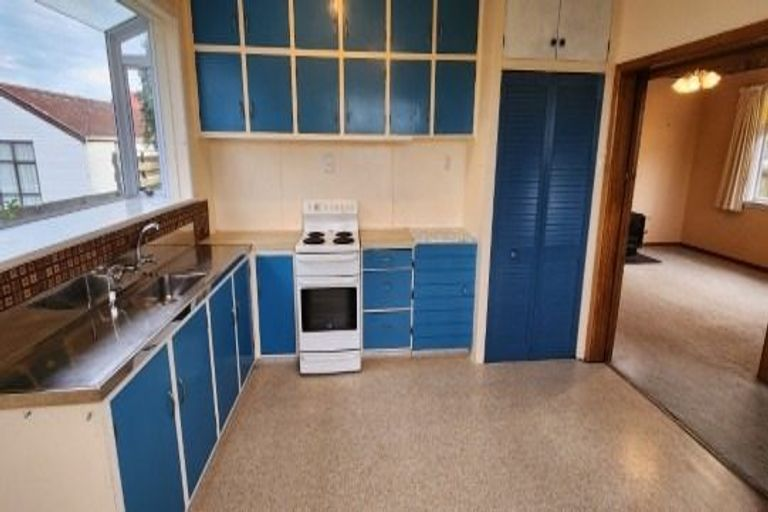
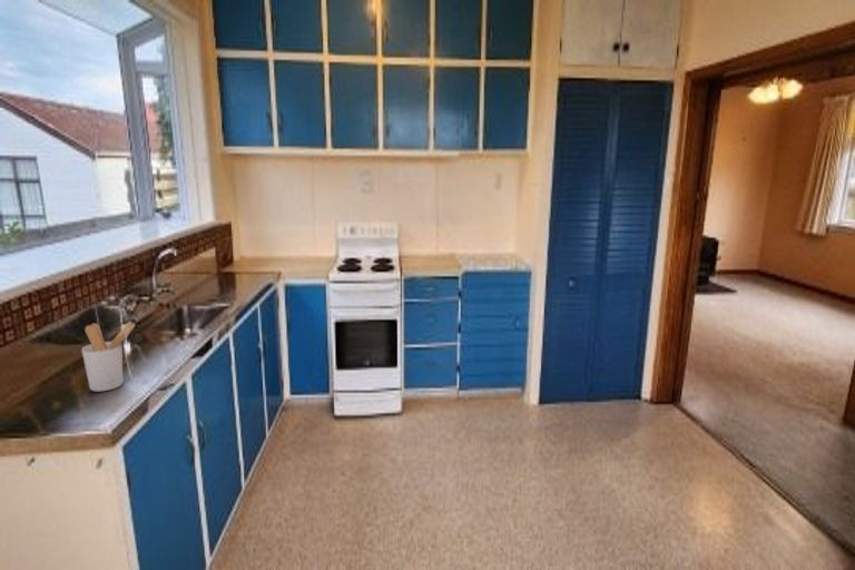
+ utensil holder [80,321,137,392]
